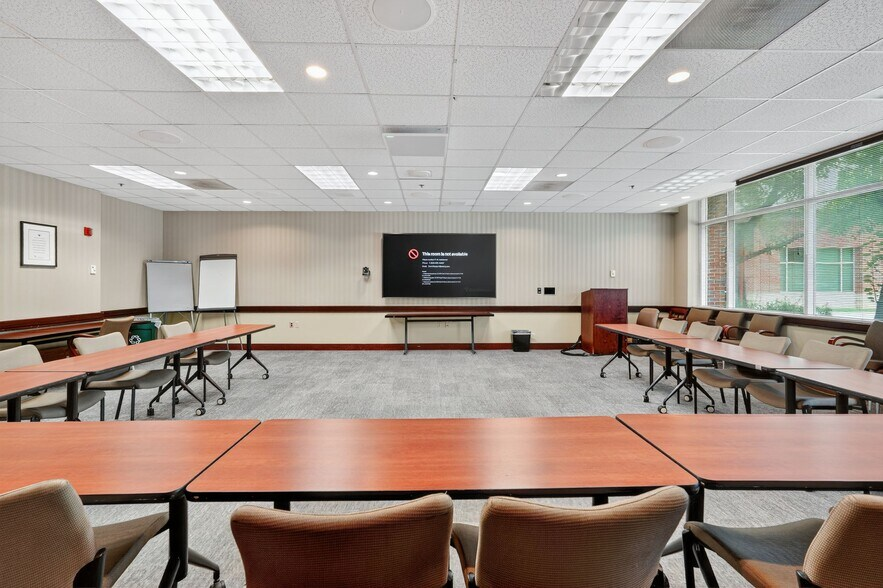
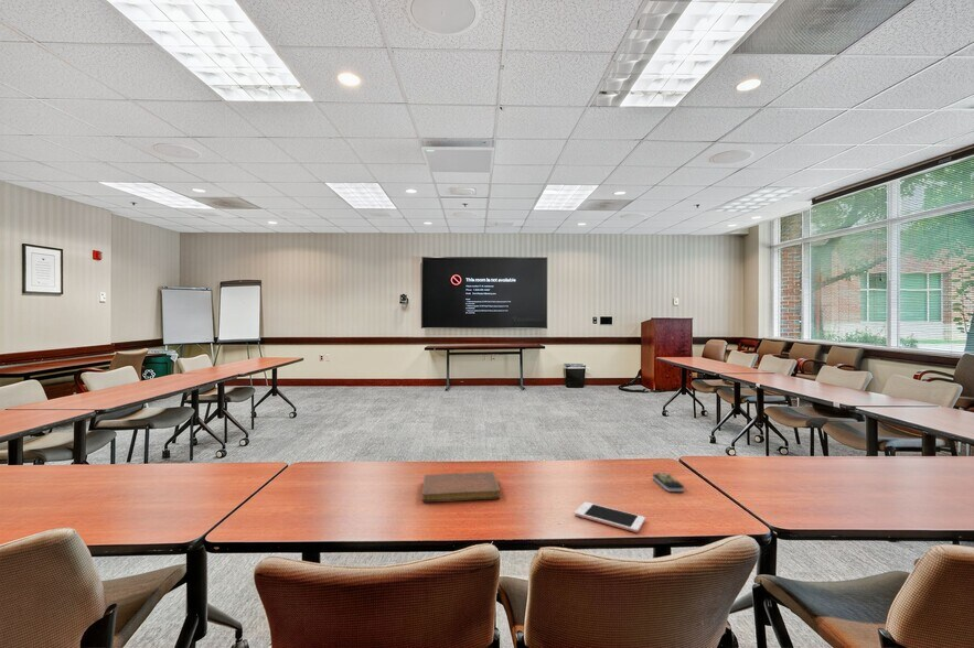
+ remote control [652,472,685,493]
+ notebook [421,471,502,503]
+ cell phone [574,501,646,533]
